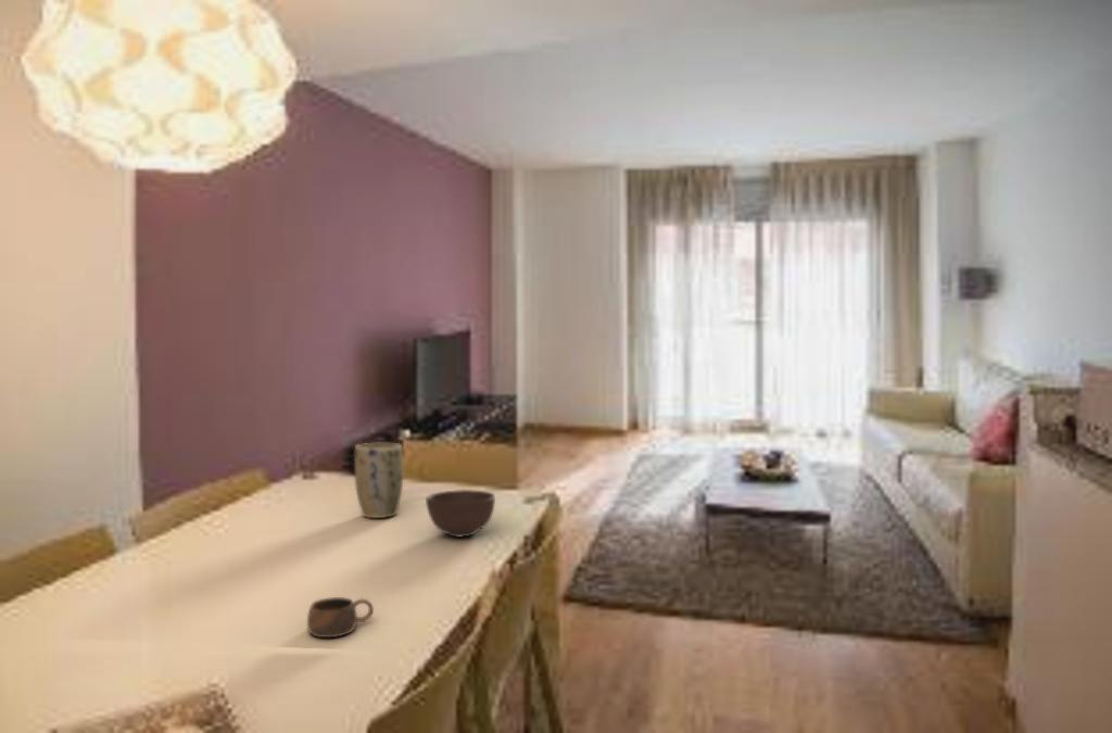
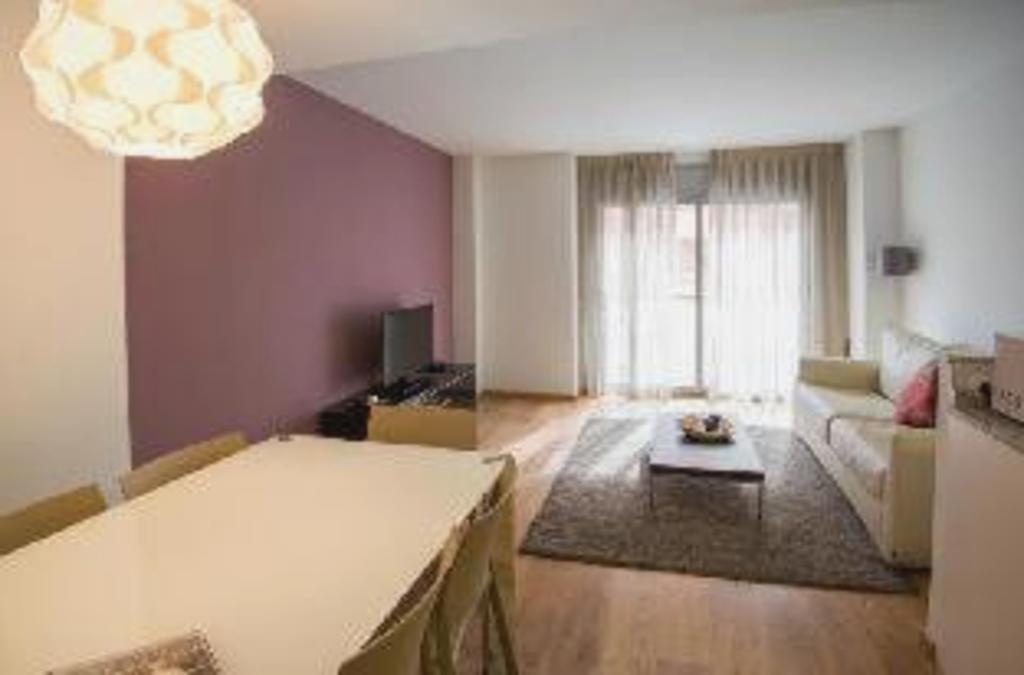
- bowl [425,489,496,539]
- cup [306,596,375,639]
- plant pot [353,442,404,519]
